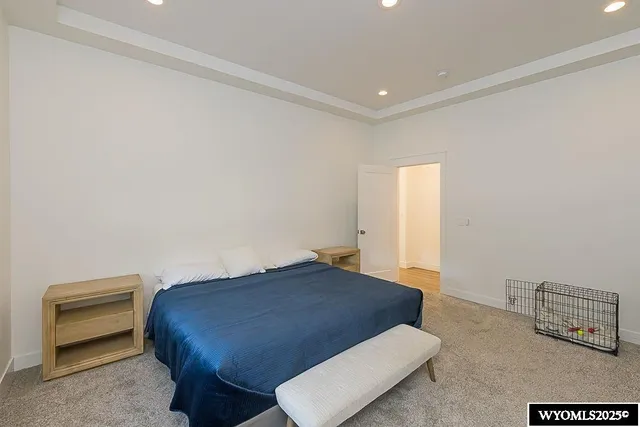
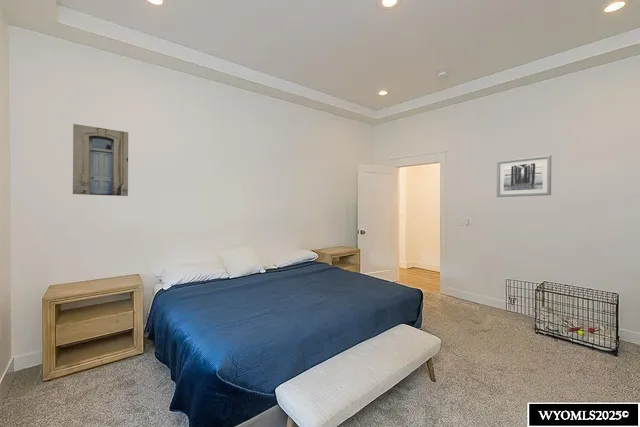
+ wall art [496,154,552,198]
+ wall art [72,123,129,197]
